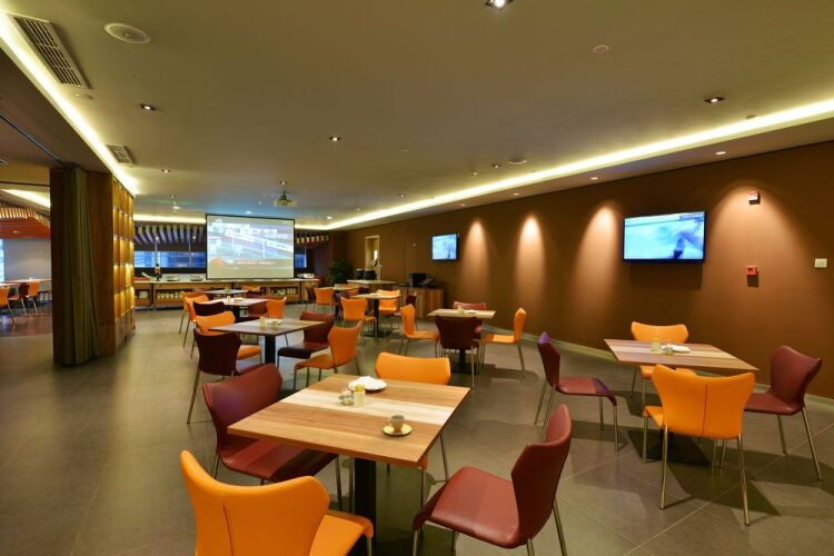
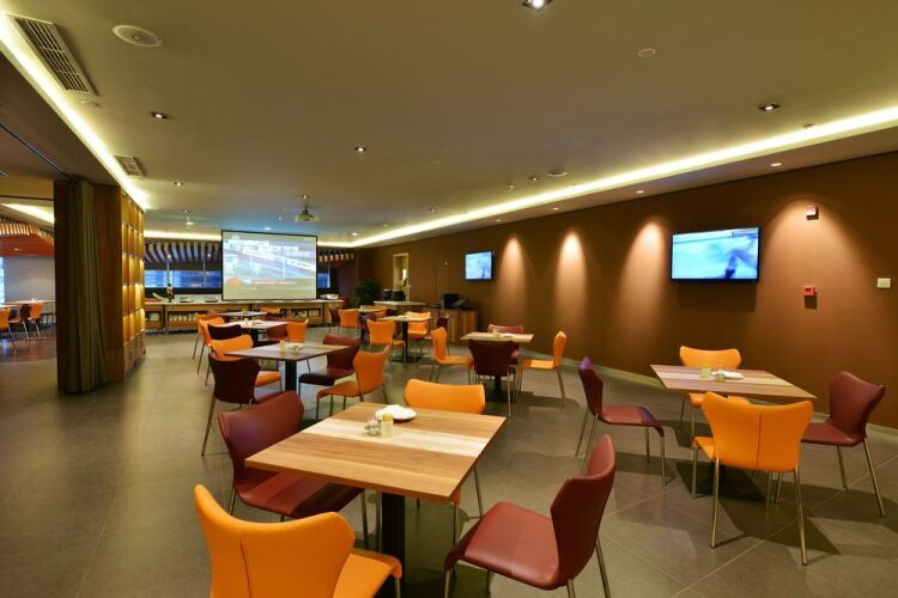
- cup [383,414,413,436]
